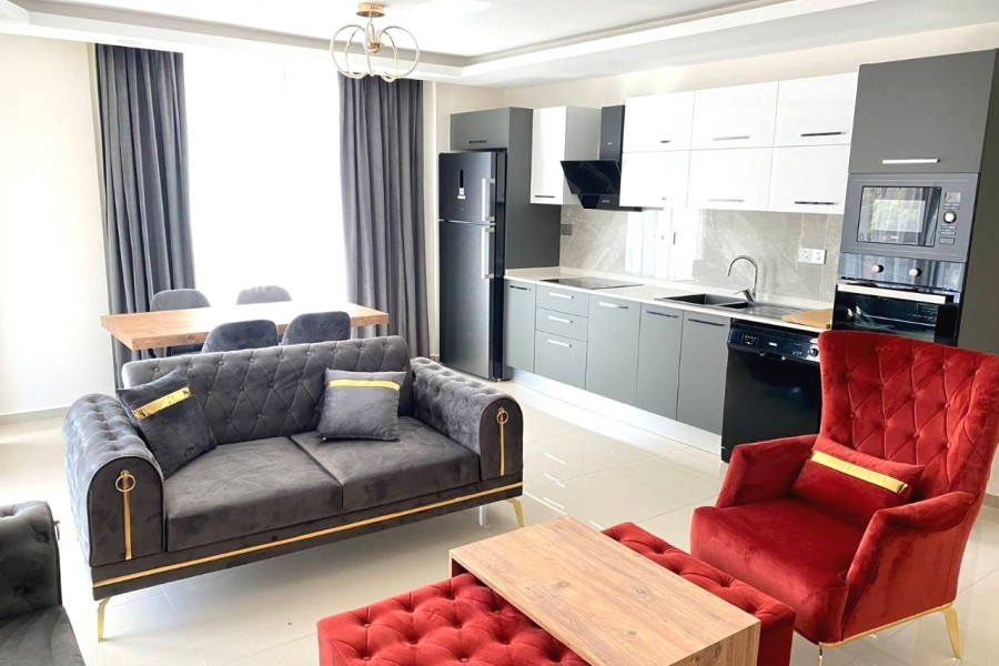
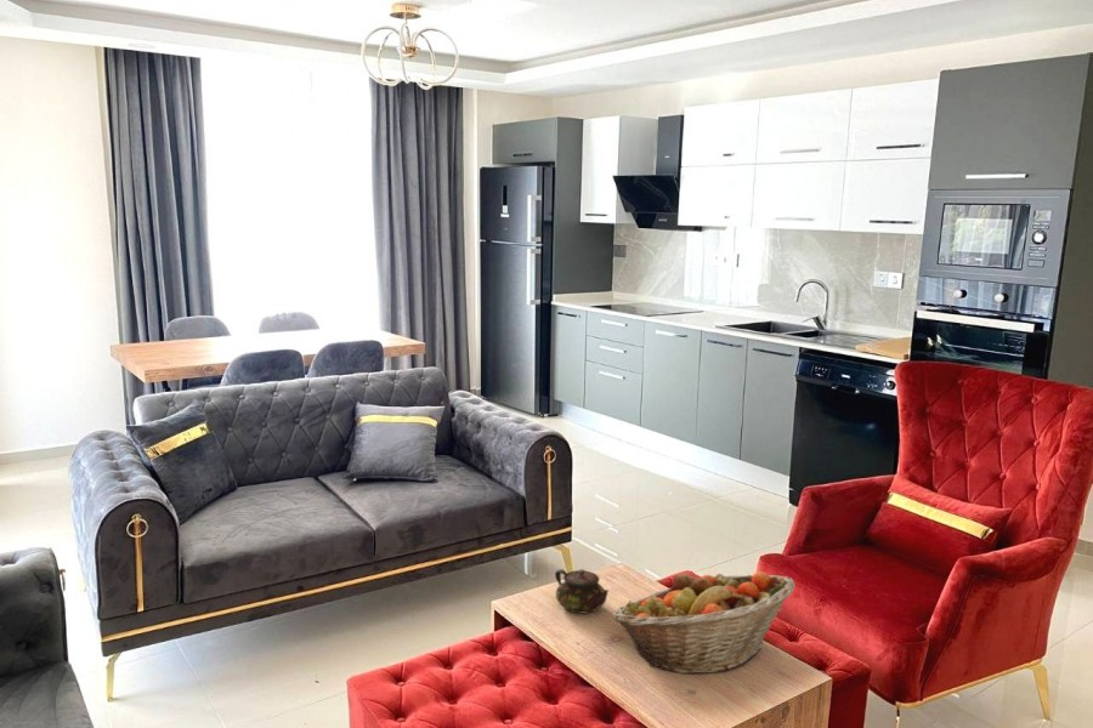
+ fruit basket [611,570,795,675]
+ teapot [554,568,610,614]
